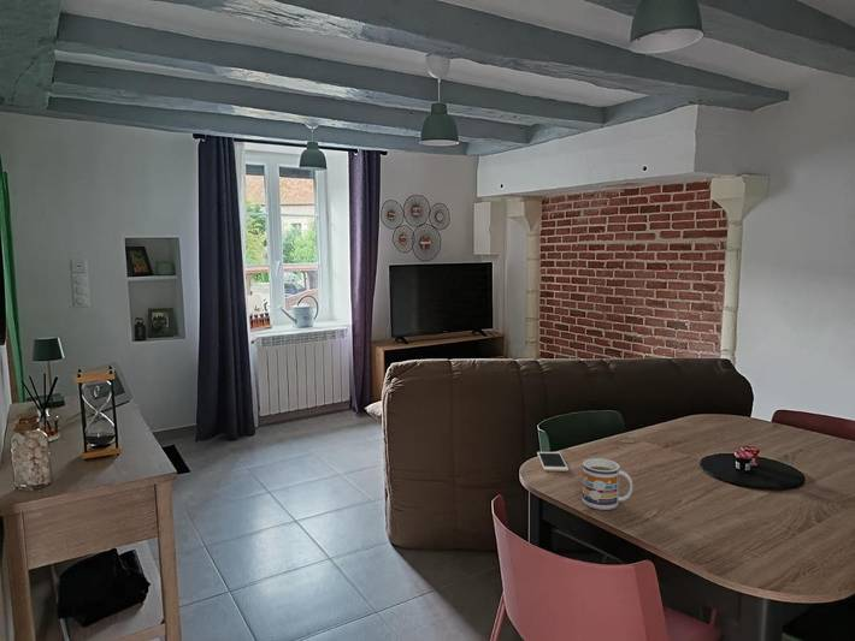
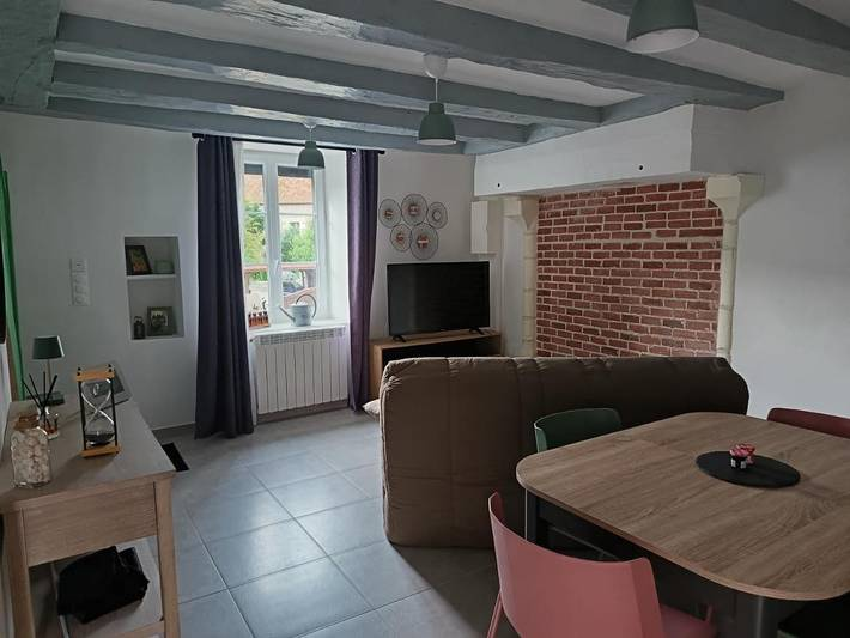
- cell phone [536,451,570,473]
- mug [580,457,633,511]
